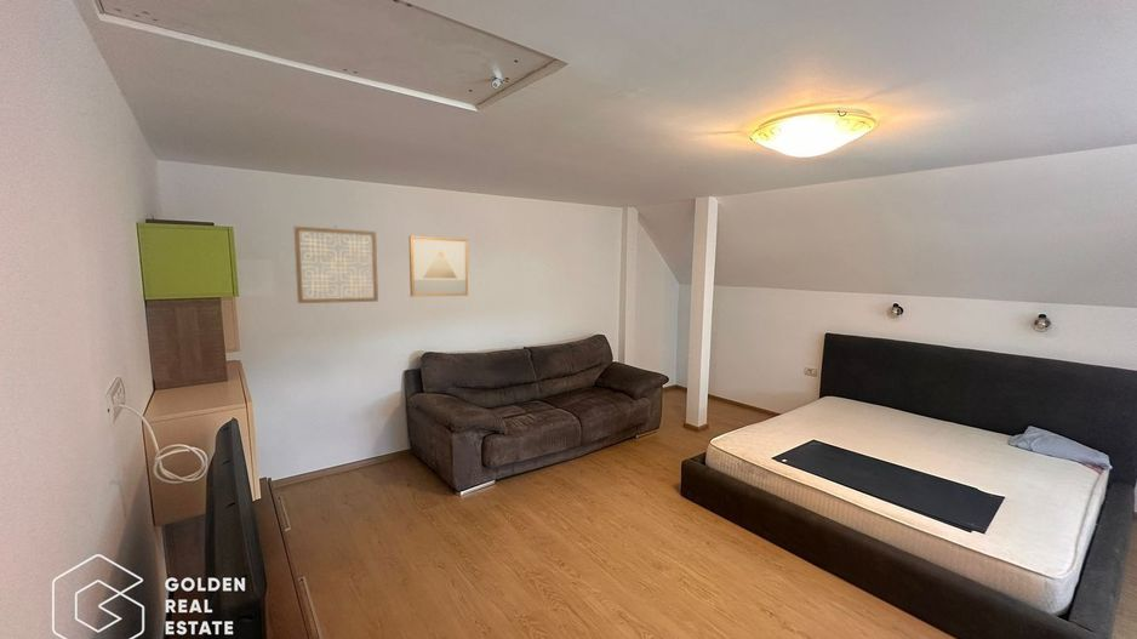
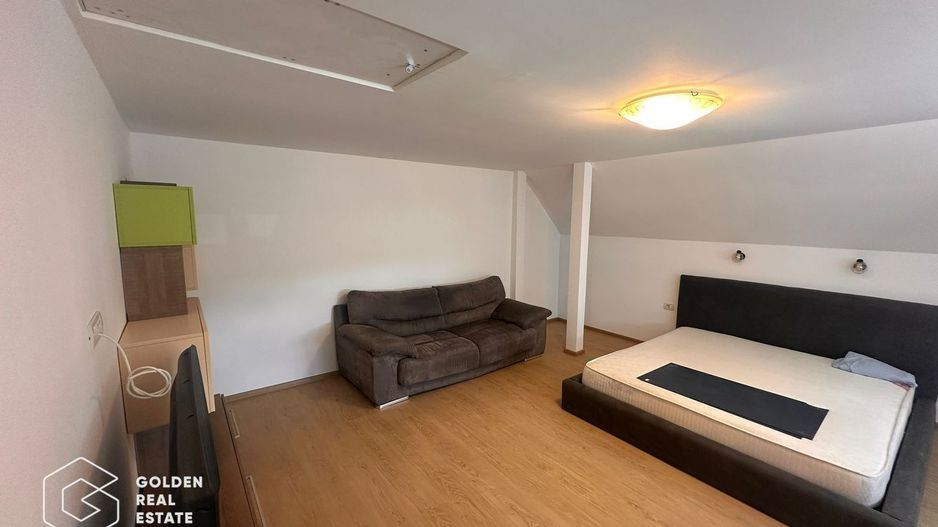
- wall art [293,226,379,304]
- wall art [407,235,469,298]
